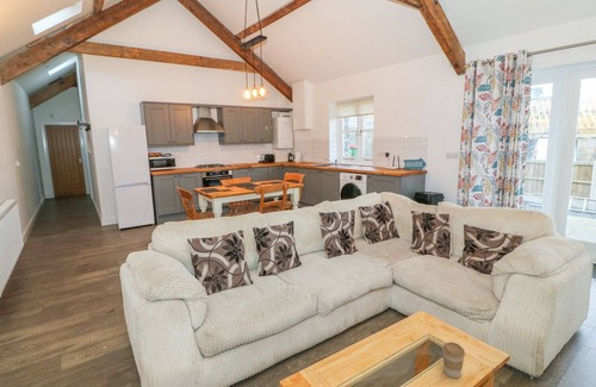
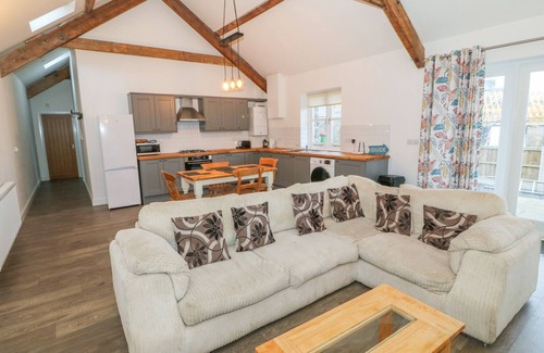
- coffee cup [441,341,466,379]
